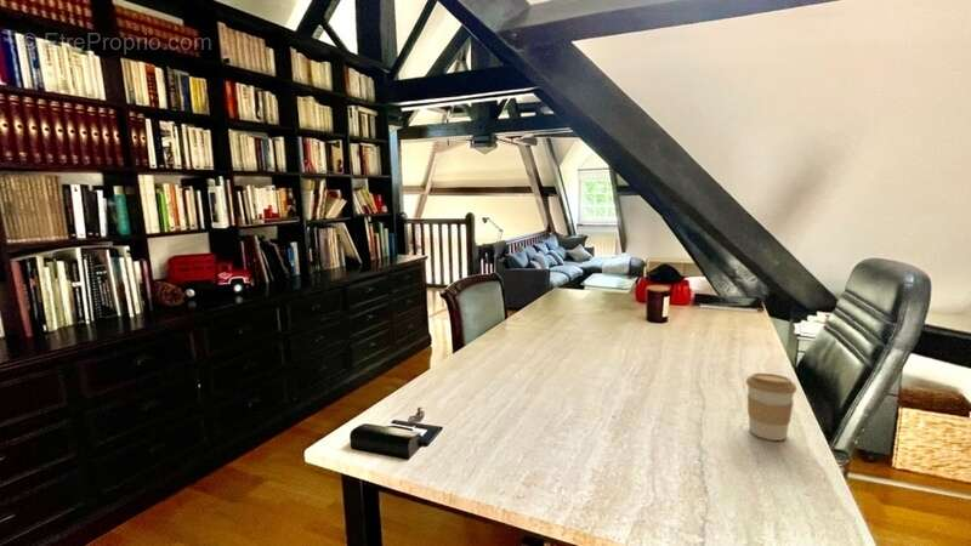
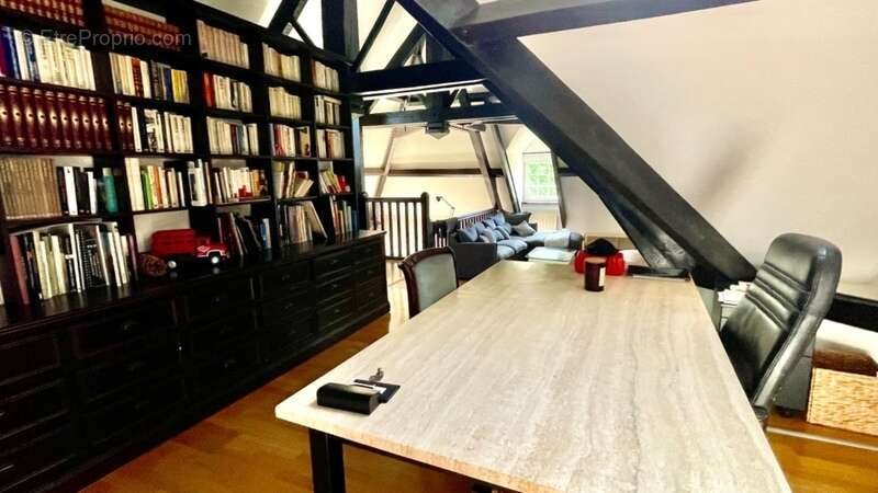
- coffee cup [744,371,797,442]
